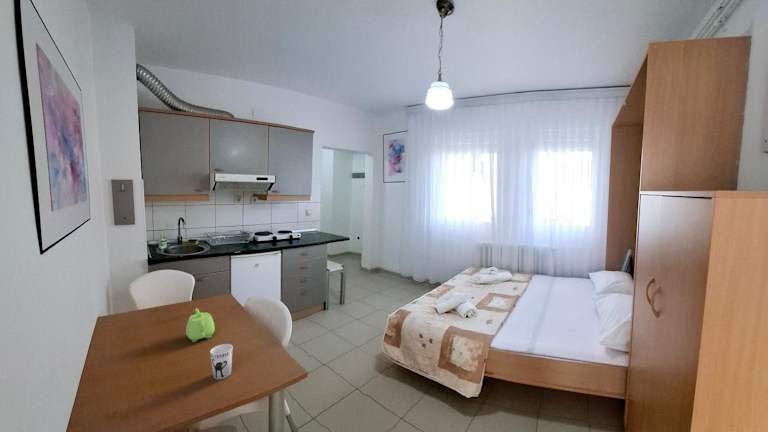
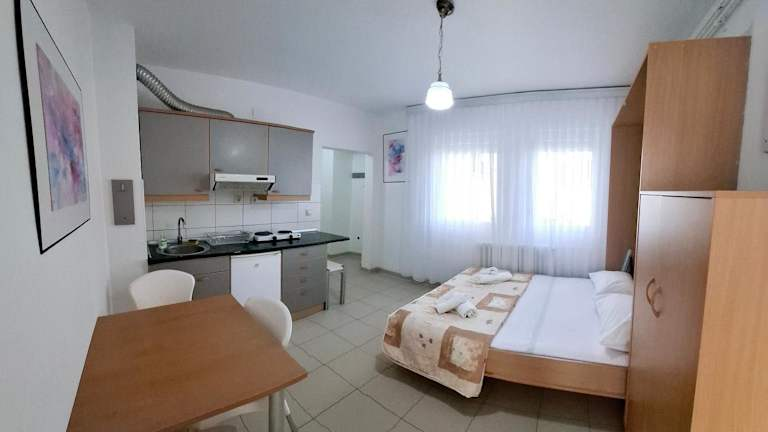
- cup [209,343,234,380]
- teapot [185,307,216,343]
